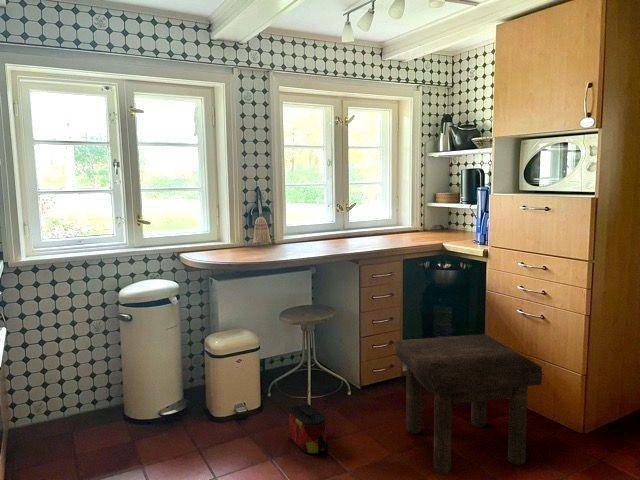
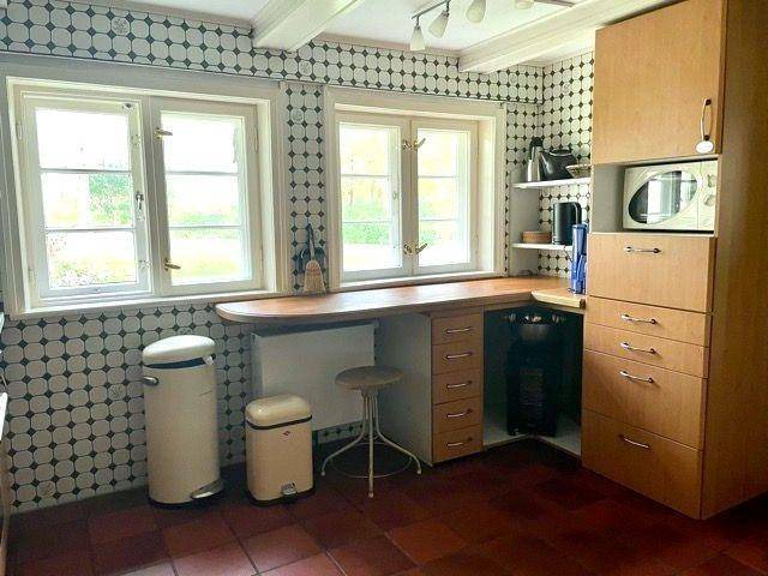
- bag [288,402,330,455]
- stool [395,333,543,475]
